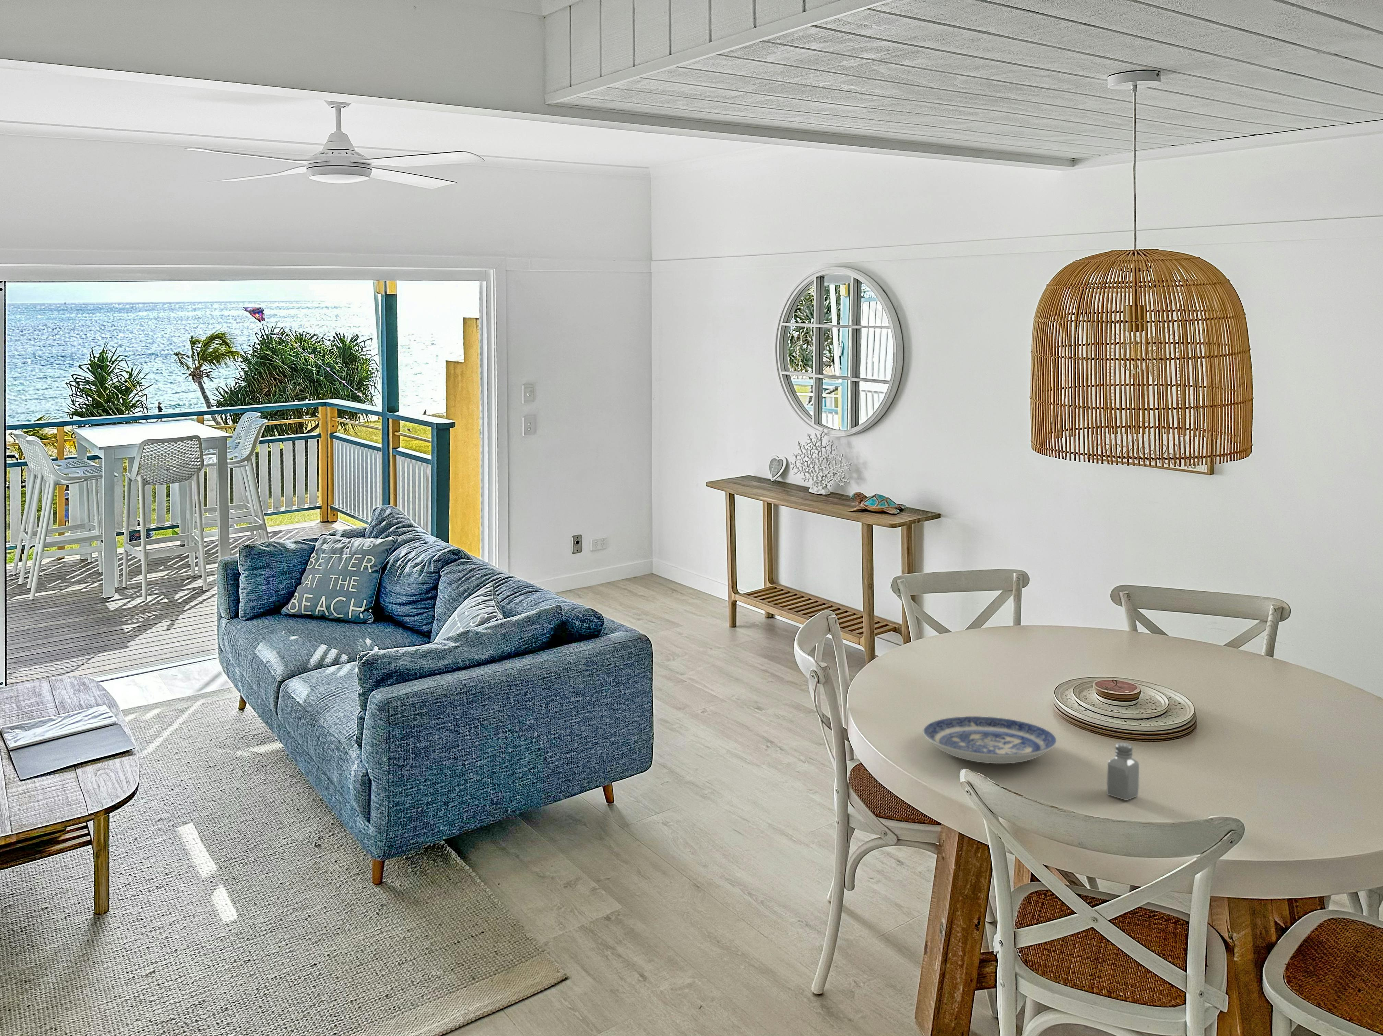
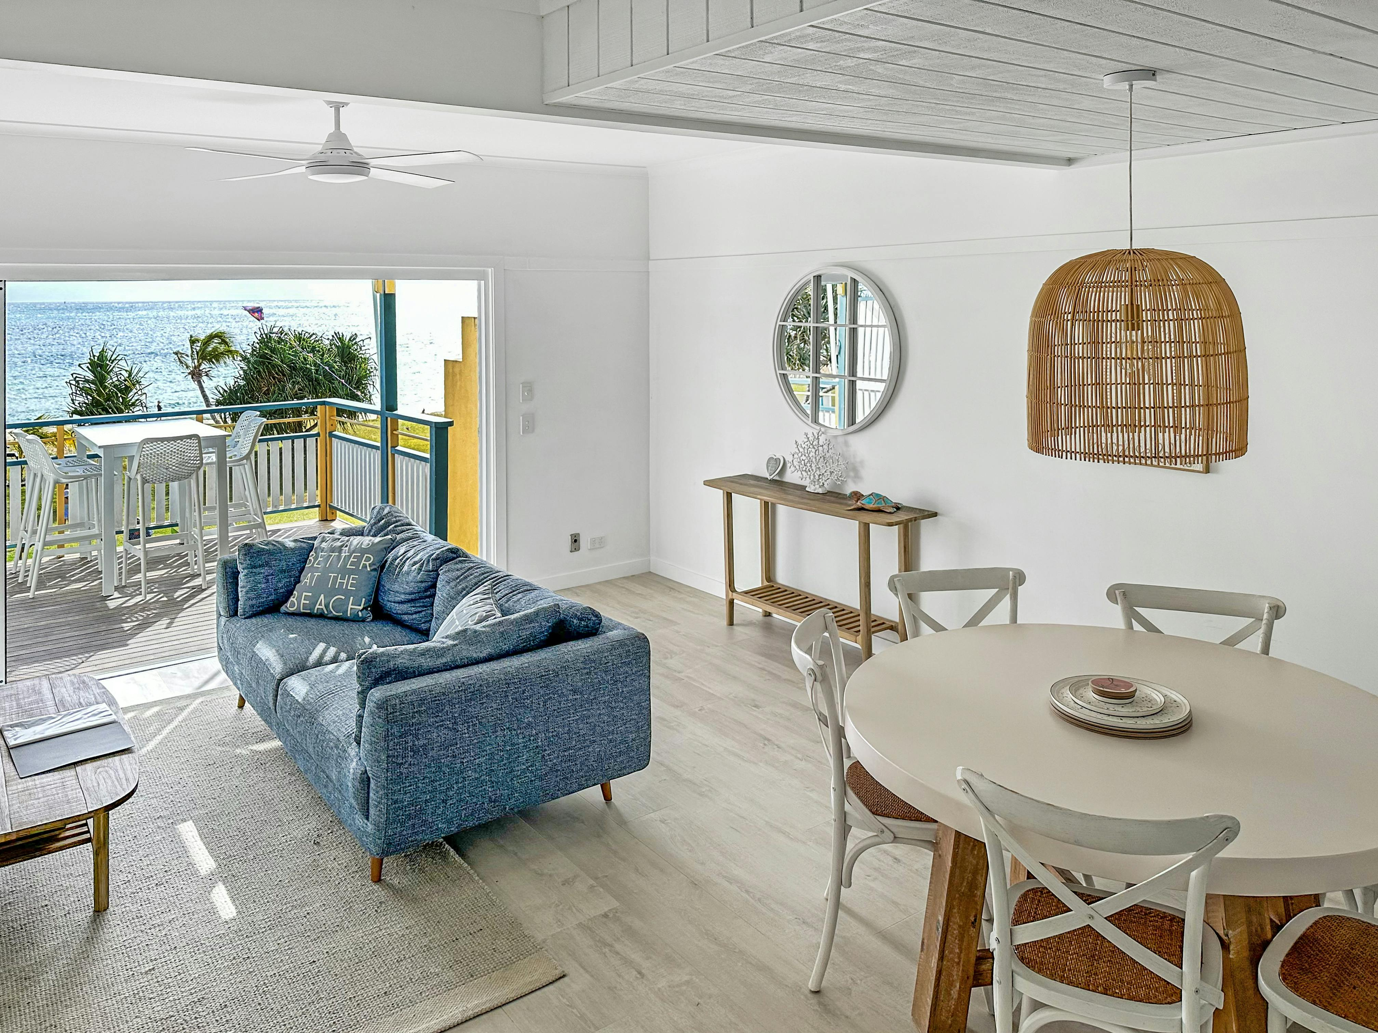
- saltshaker [1106,742,1139,801]
- plate [923,716,1056,764]
